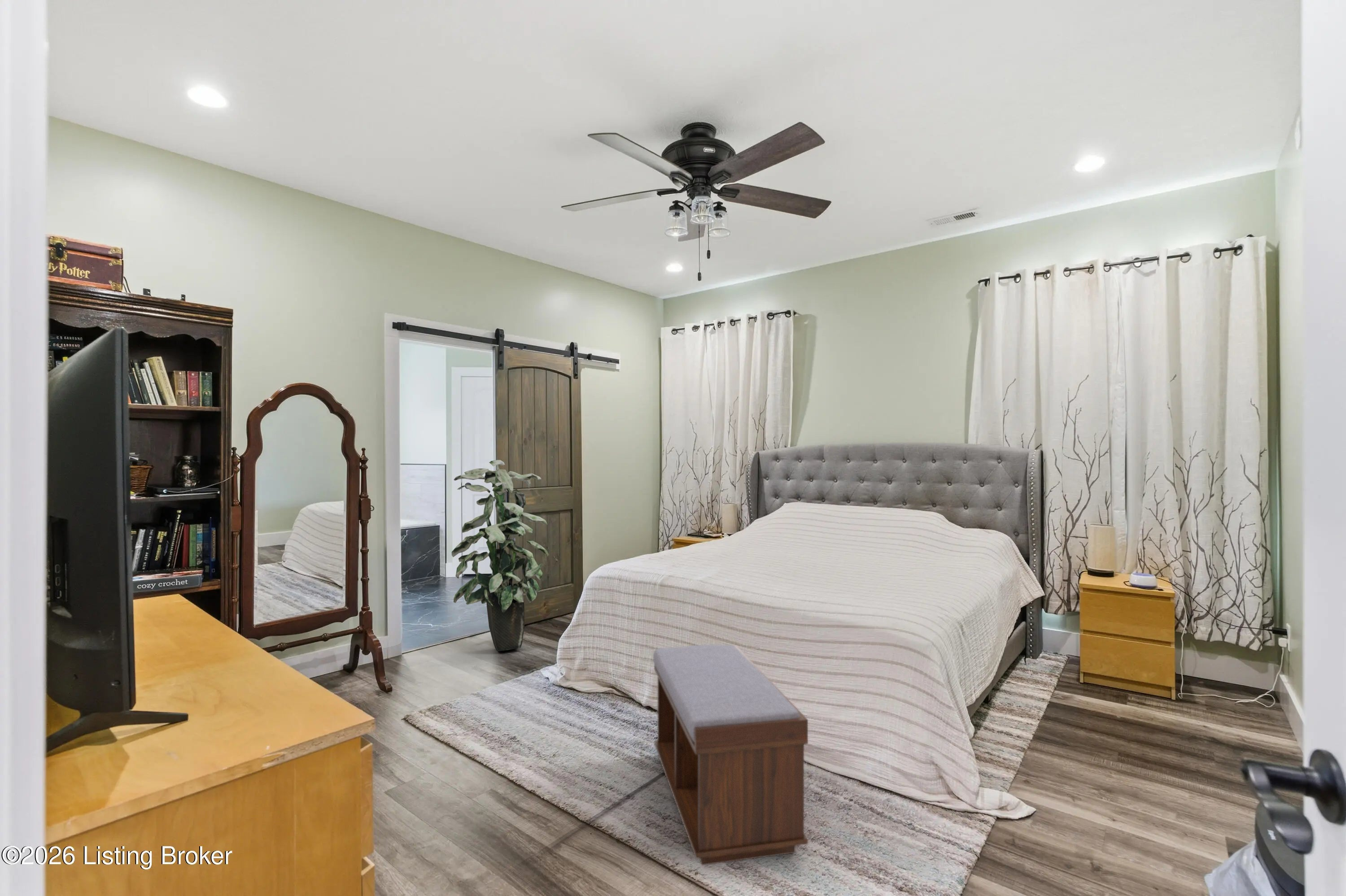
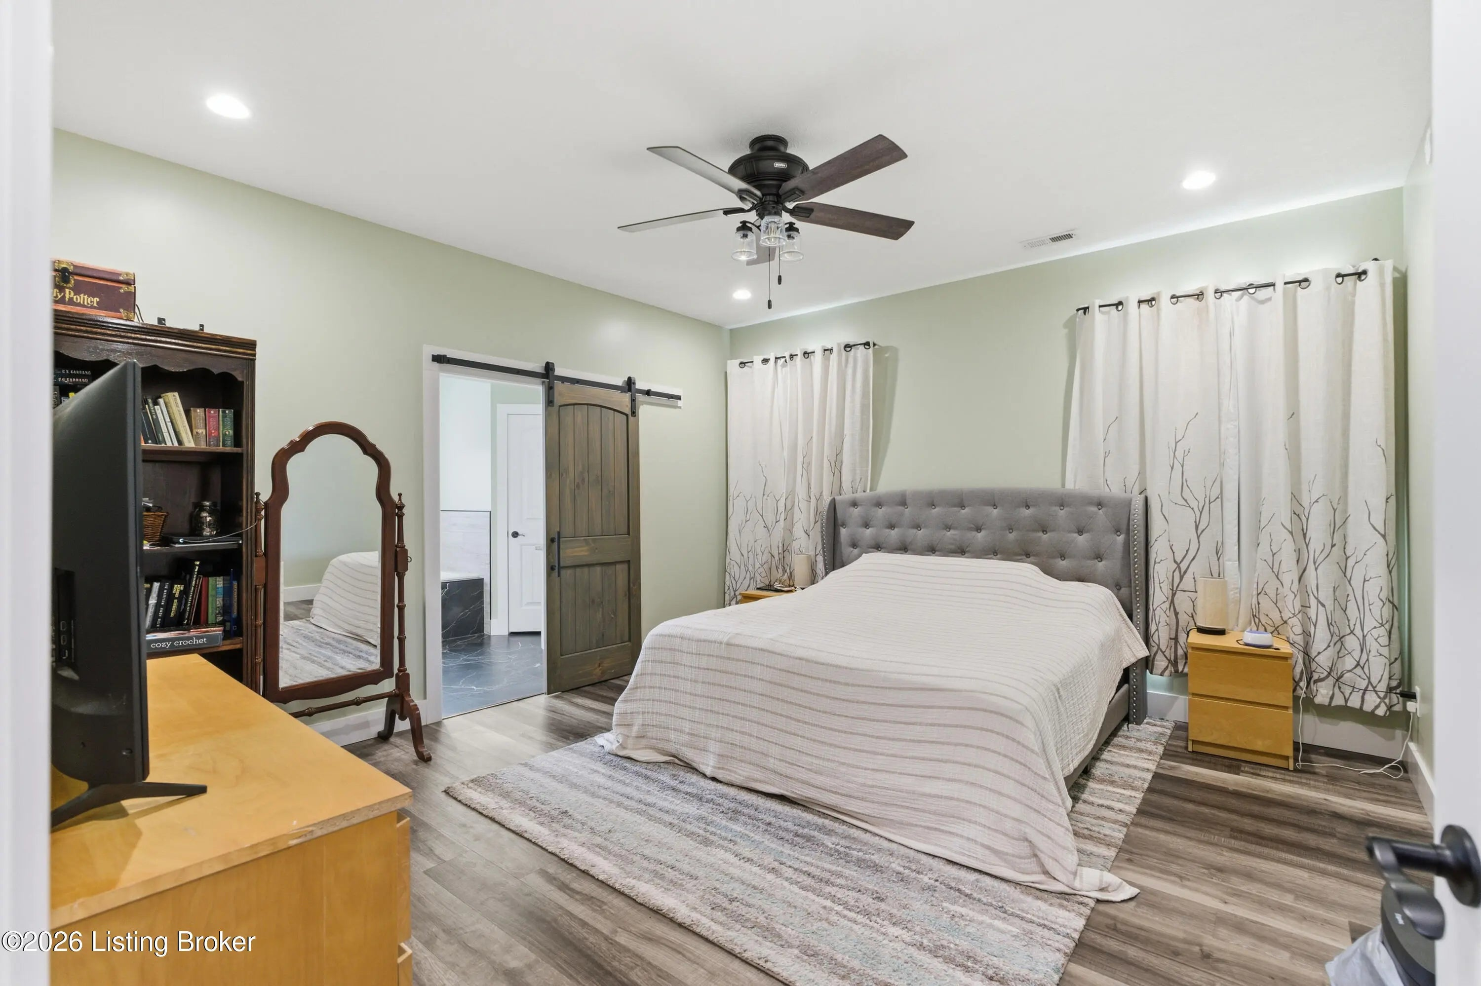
- indoor plant [451,460,550,652]
- bench [653,644,808,866]
